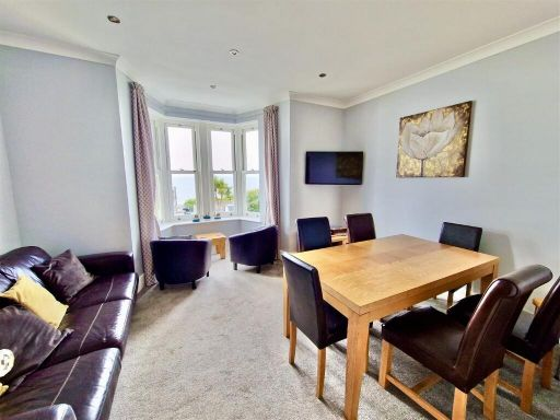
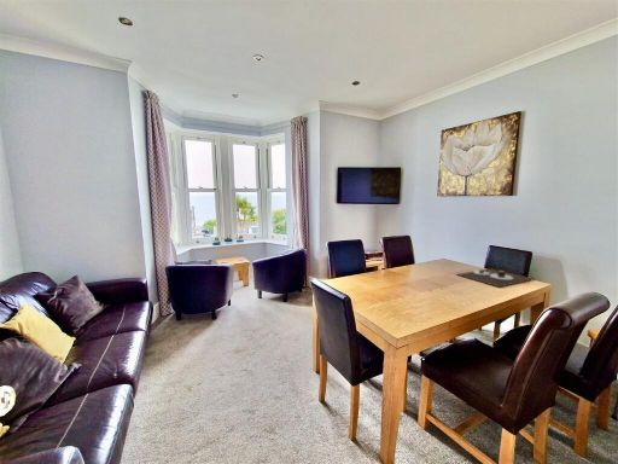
+ place mat [455,267,536,289]
